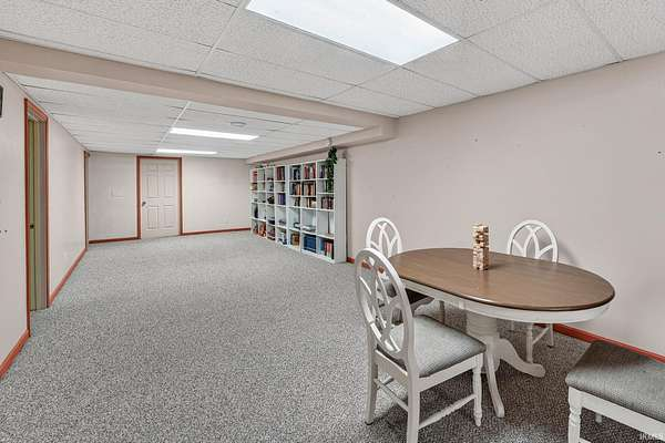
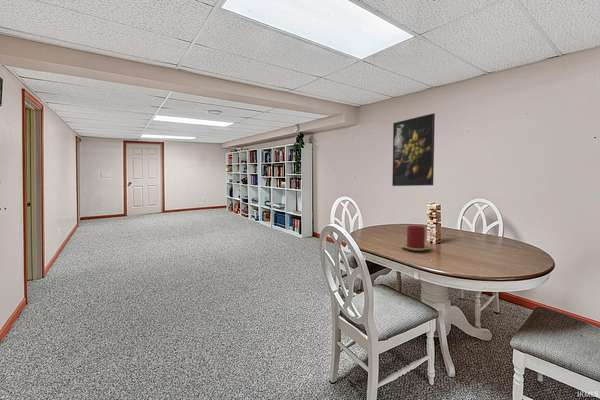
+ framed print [391,112,436,187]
+ candle [400,225,431,252]
